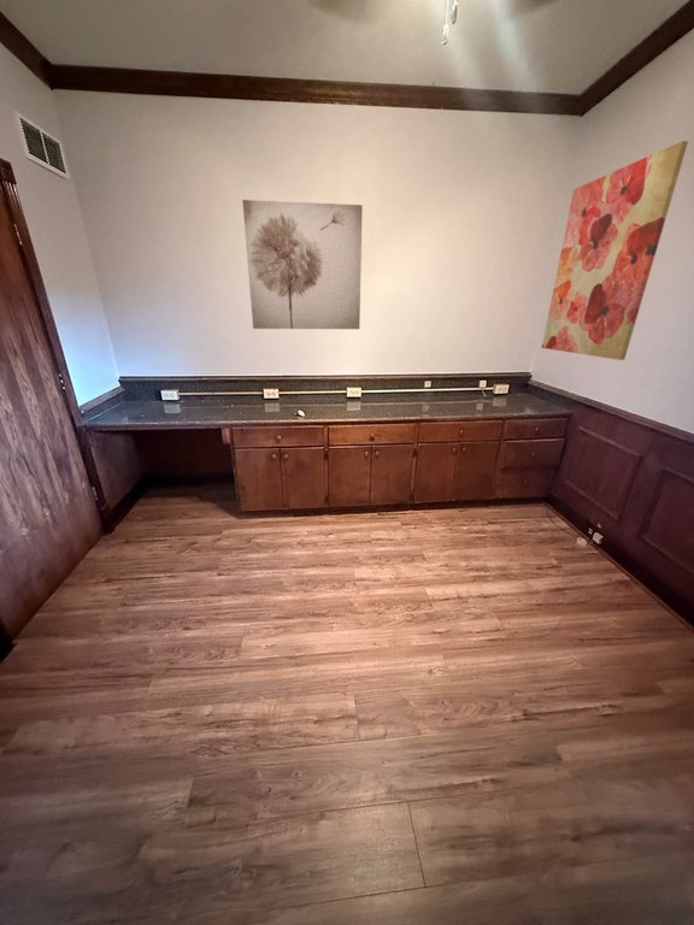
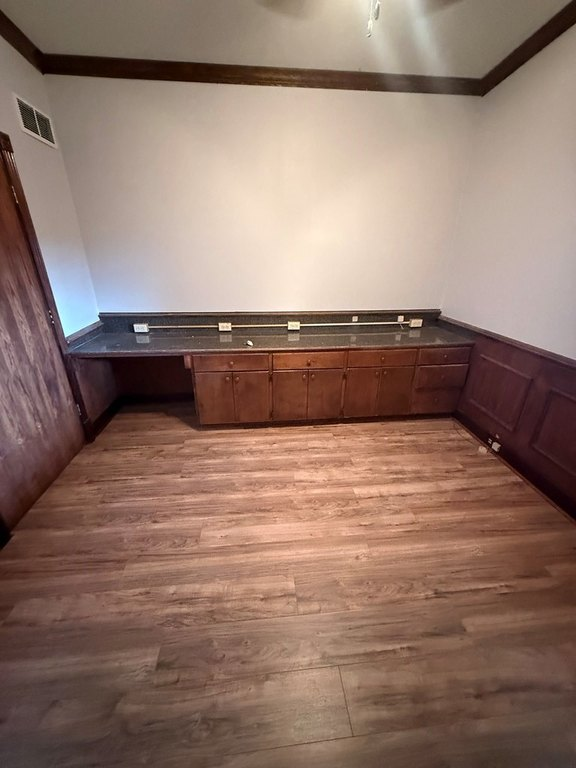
- wall art [241,199,364,330]
- wall art [540,140,689,361]
